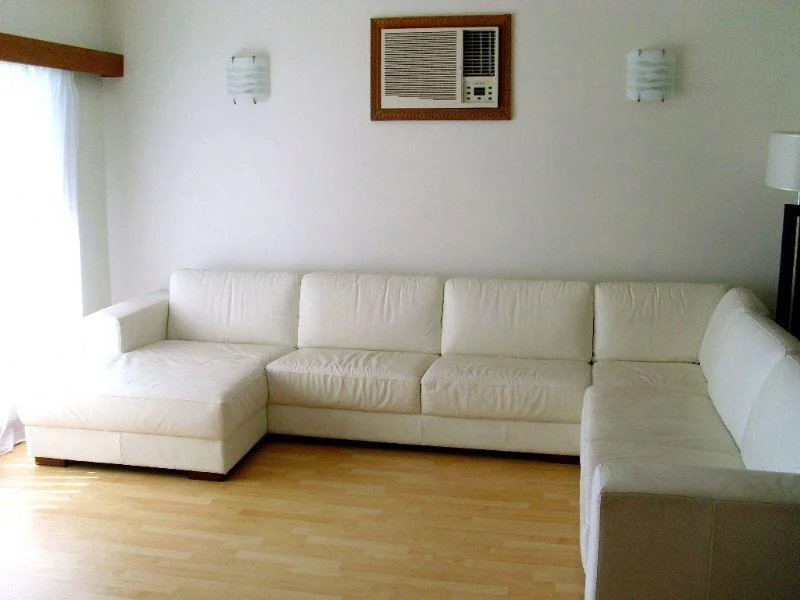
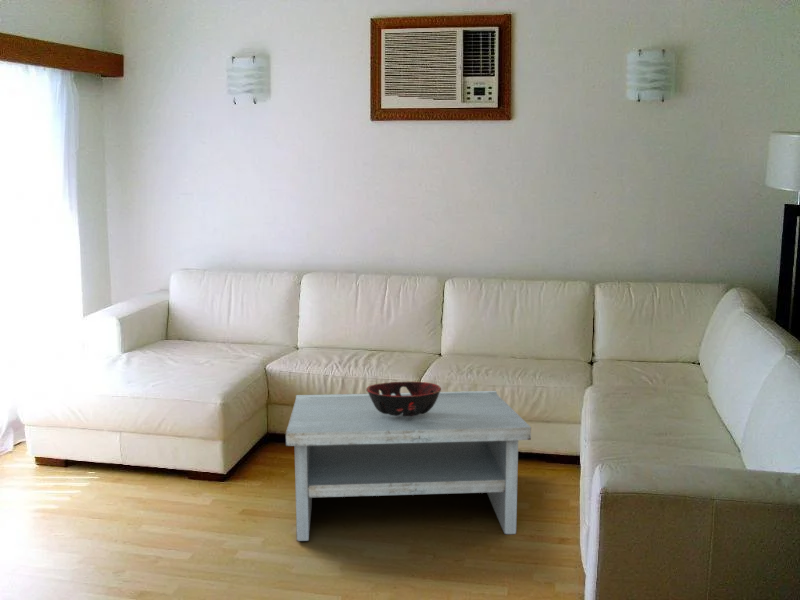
+ coffee table [285,390,532,542]
+ decorative bowl [365,381,442,416]
